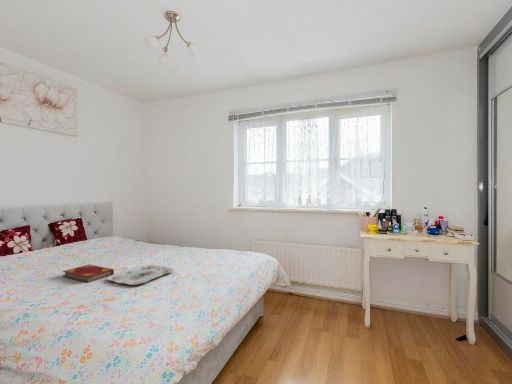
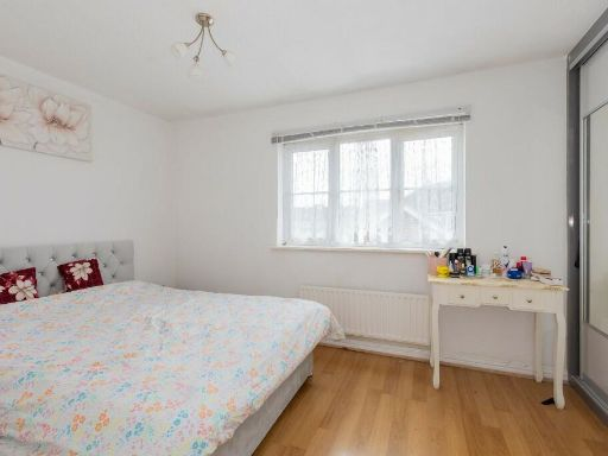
- hardback book [61,264,115,284]
- serving tray [107,264,175,286]
